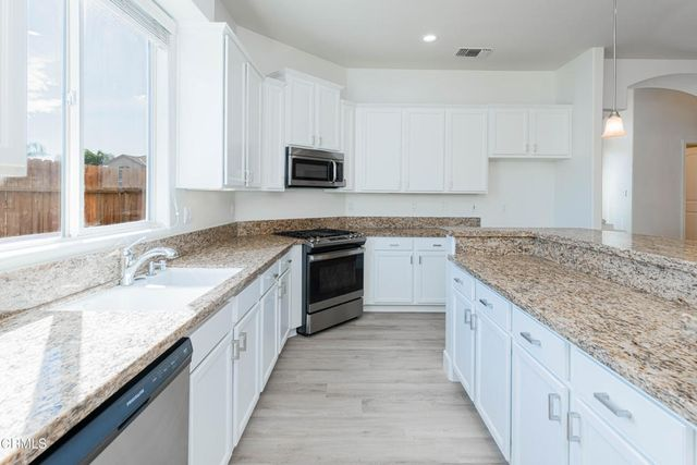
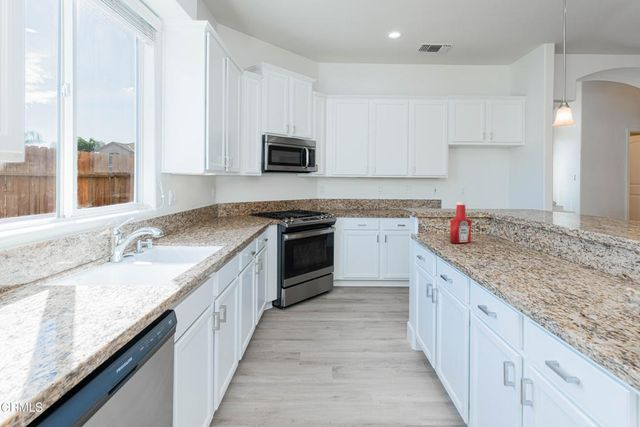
+ soap bottle [449,201,472,244]
